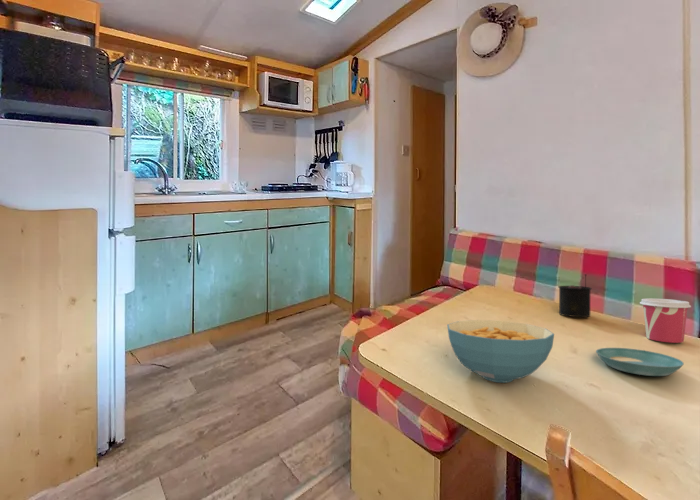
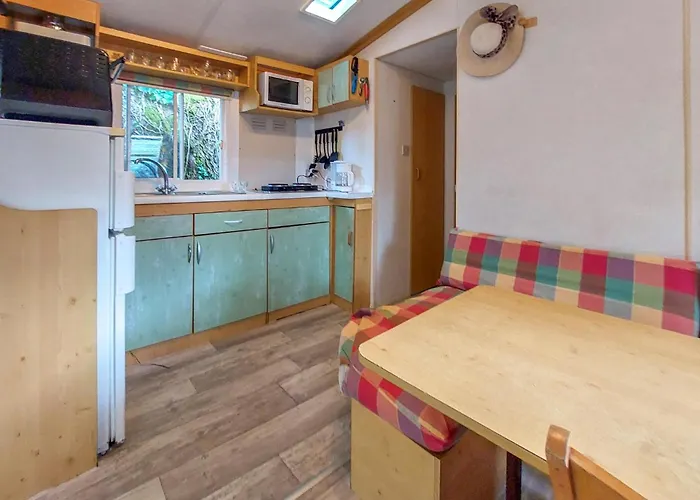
- cup [639,297,692,344]
- candle [557,273,593,318]
- cereal bowl [446,319,555,384]
- saucer [595,347,685,377]
